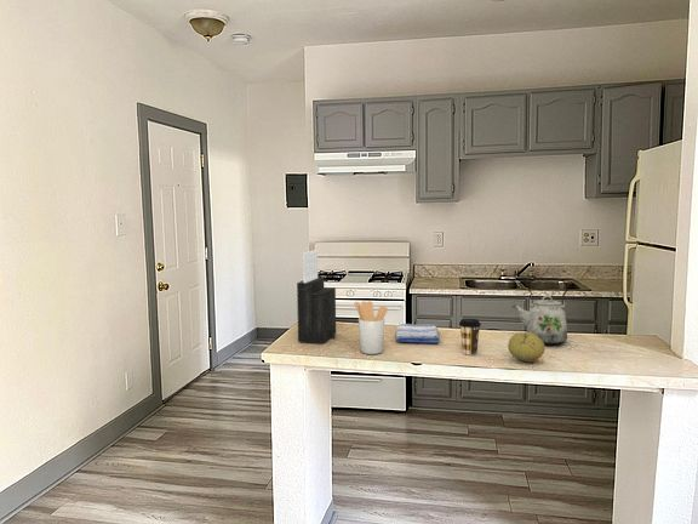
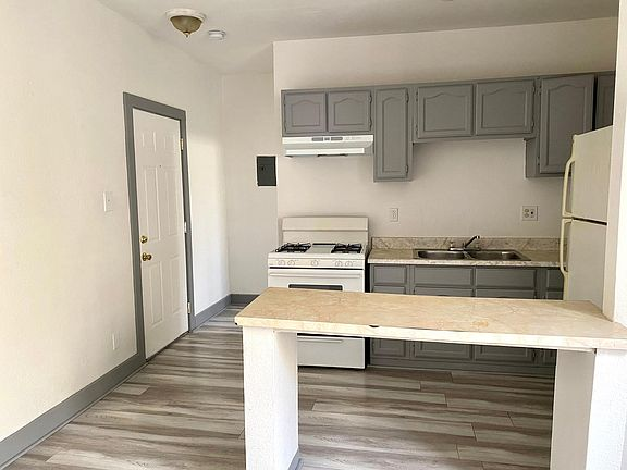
- dish towel [395,323,440,344]
- utensil holder [353,300,389,355]
- coffee cup [458,318,482,355]
- knife block [296,249,337,344]
- fruit [507,331,547,363]
- kettle [511,277,570,346]
